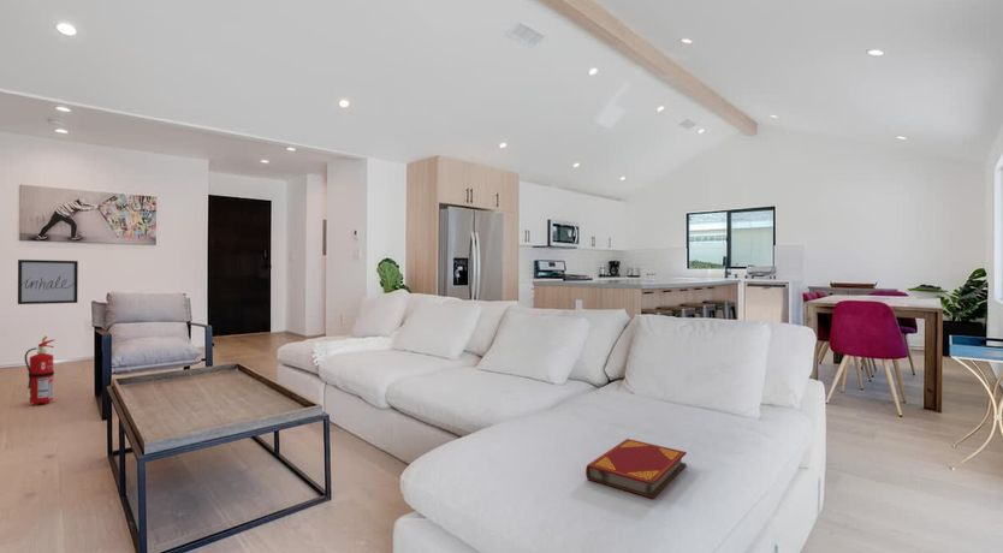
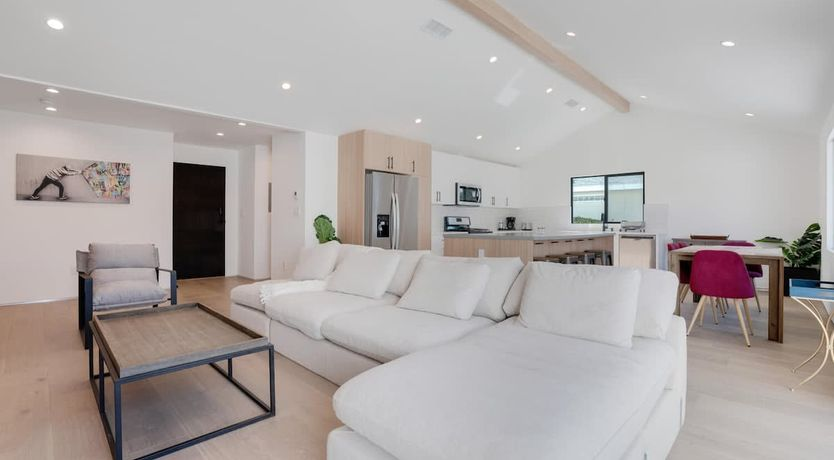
- fire extinguisher [22,335,55,406]
- hardback book [584,438,688,499]
- wall art [17,258,79,305]
